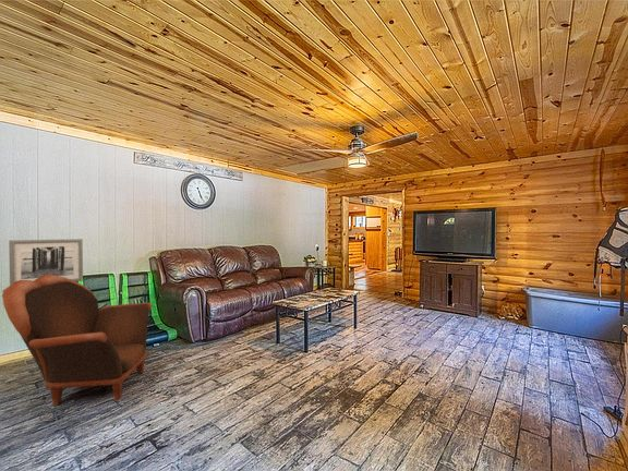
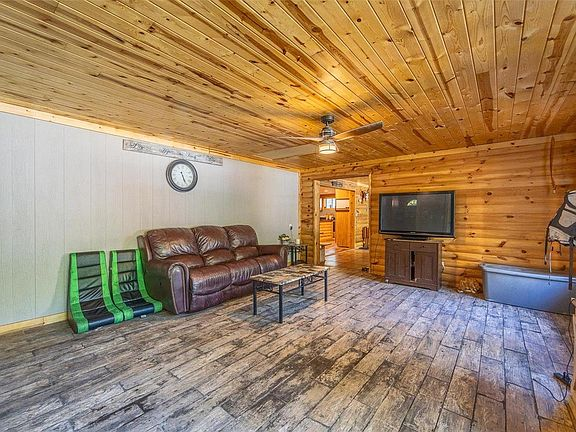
- wall art [8,238,84,286]
- armchair [1,275,153,407]
